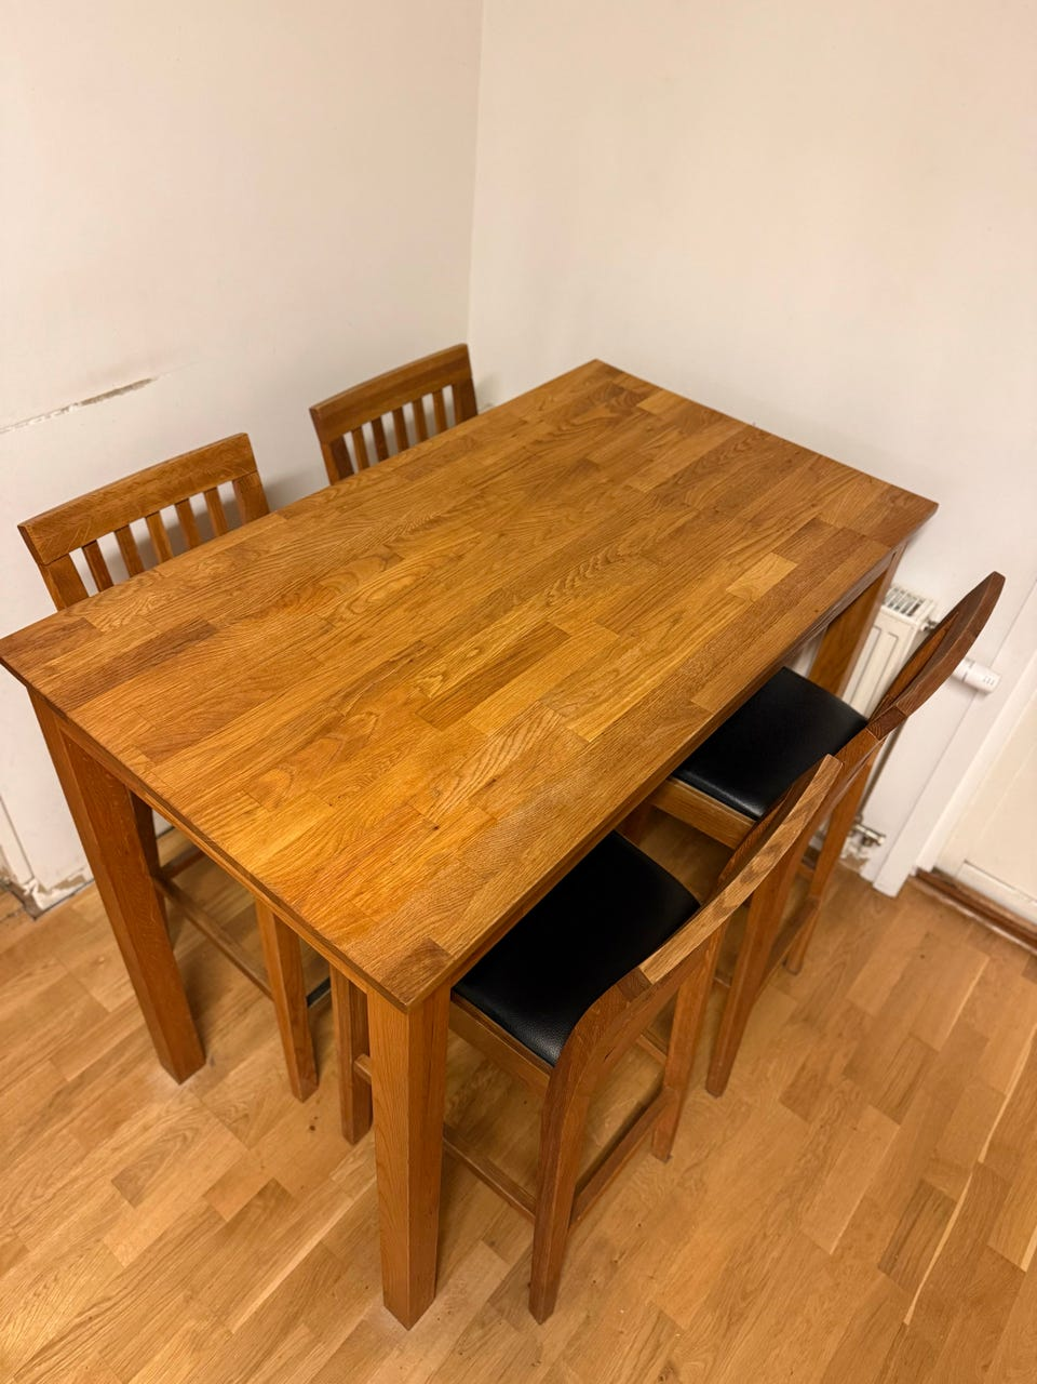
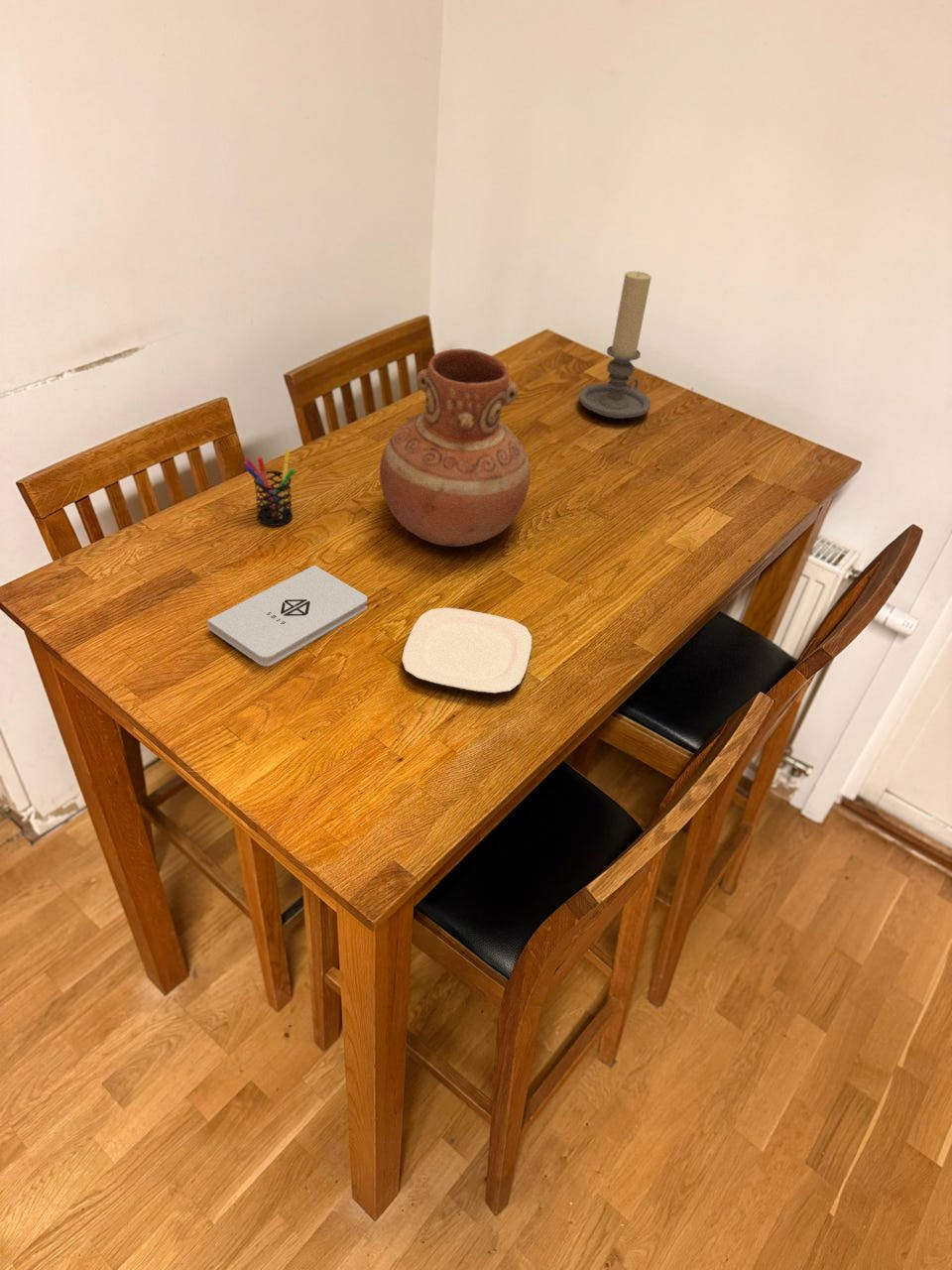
+ candle holder [578,270,653,420]
+ plate [401,606,533,695]
+ pen holder [242,448,297,527]
+ vase [379,348,532,548]
+ notepad [206,565,368,667]
